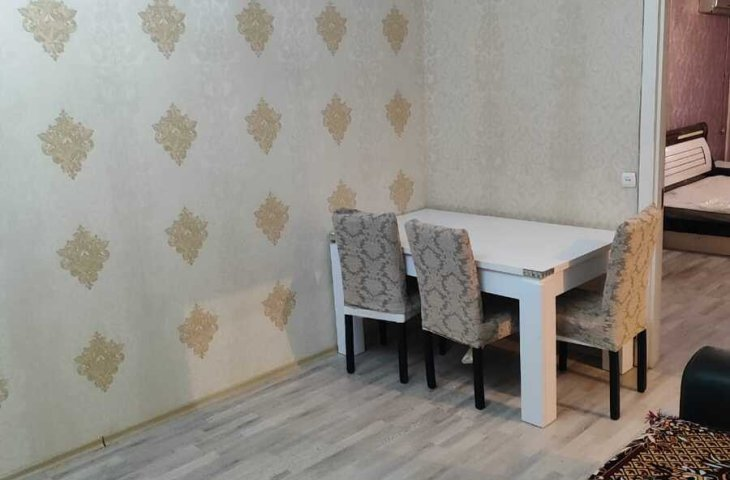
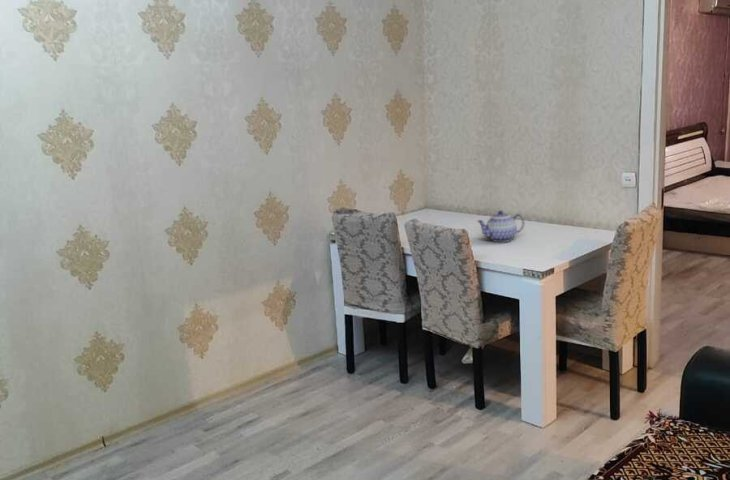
+ teapot [476,209,525,243]
